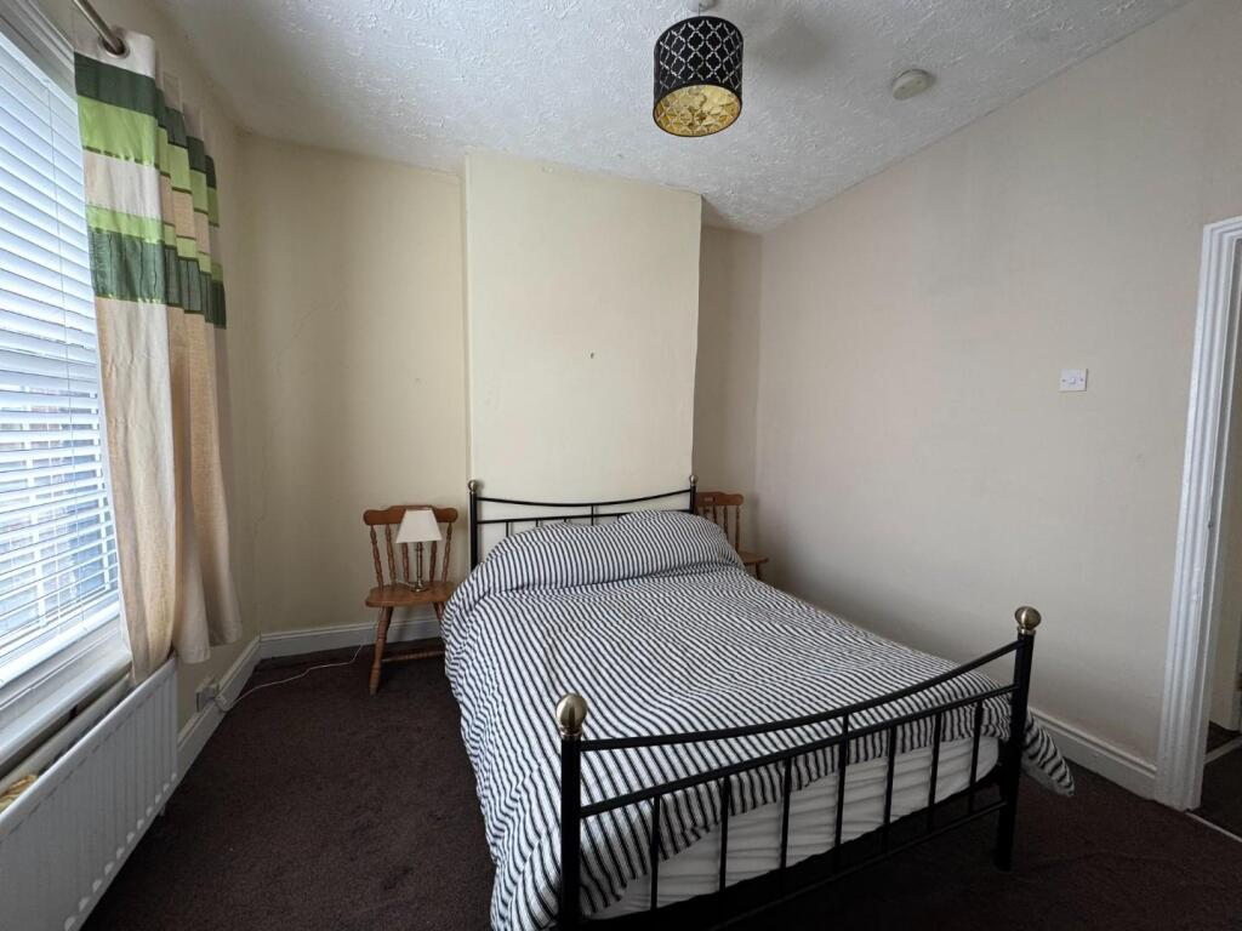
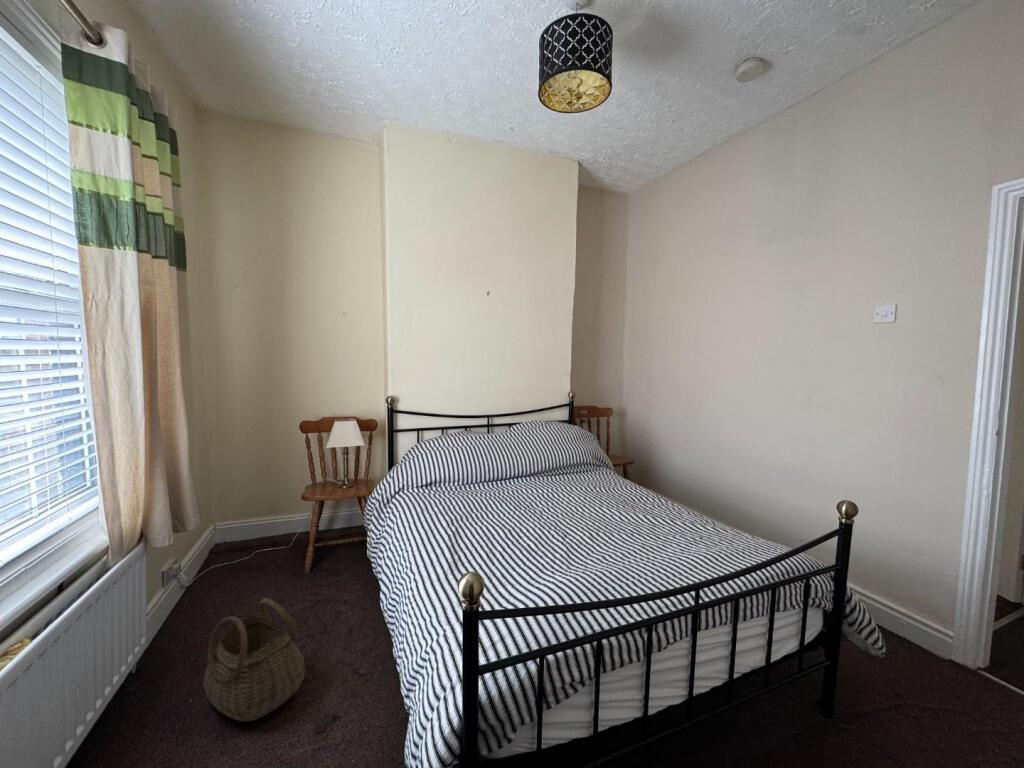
+ basket [203,597,306,722]
